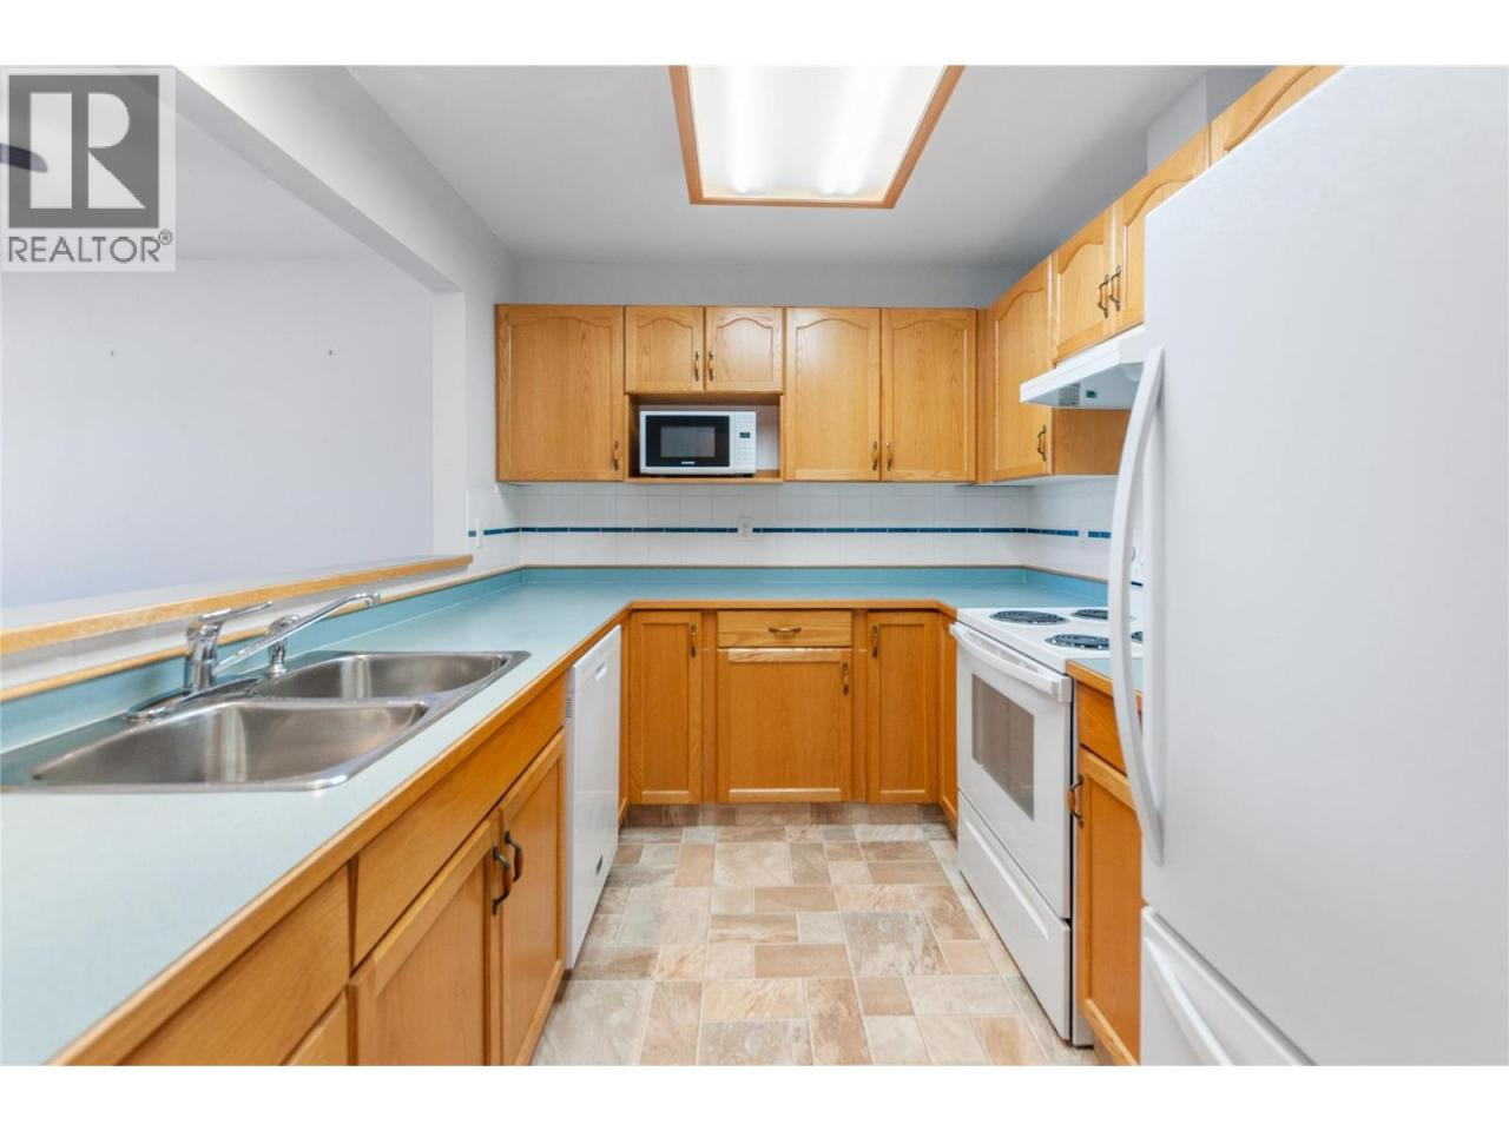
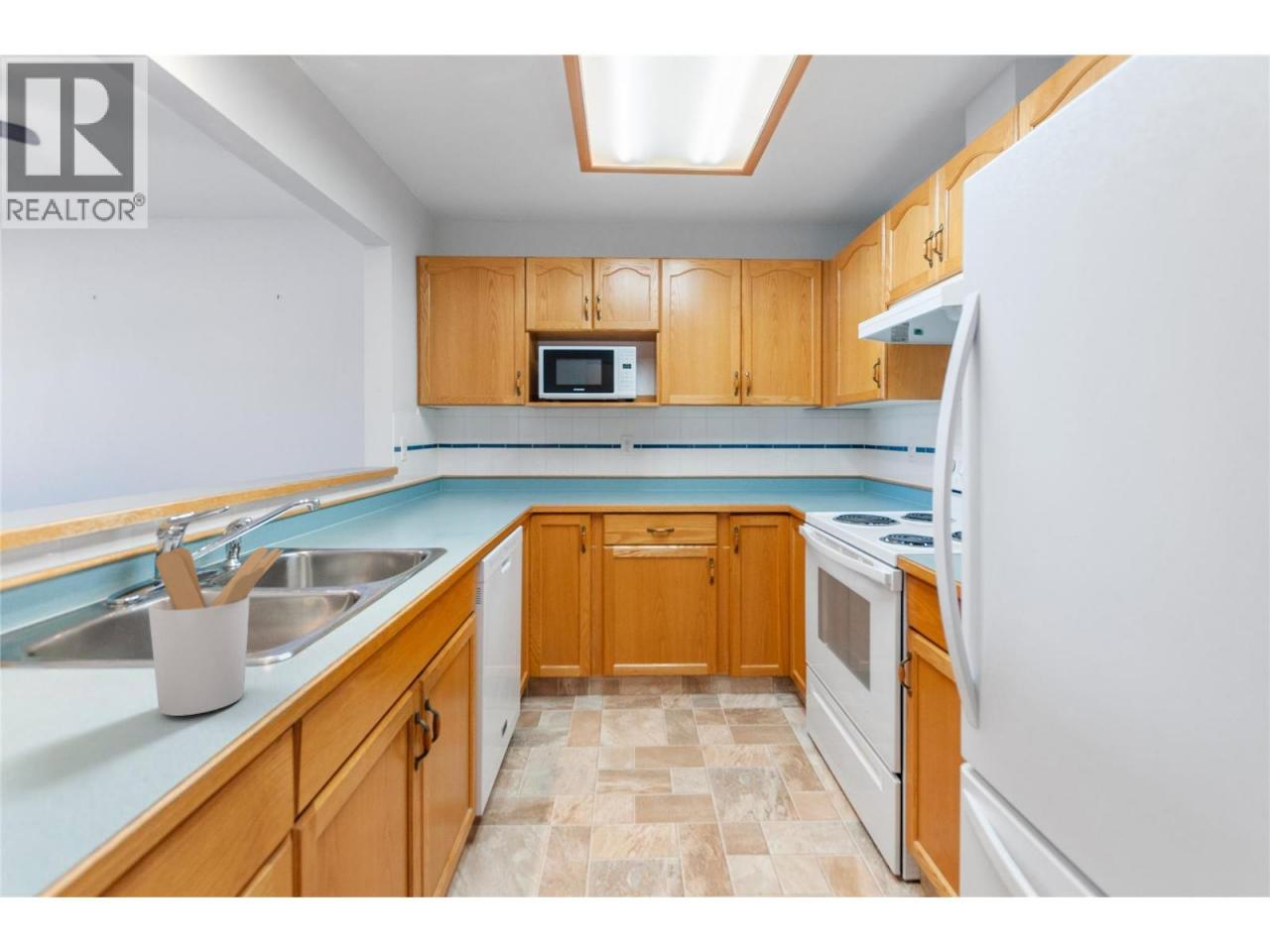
+ utensil holder [148,545,285,717]
